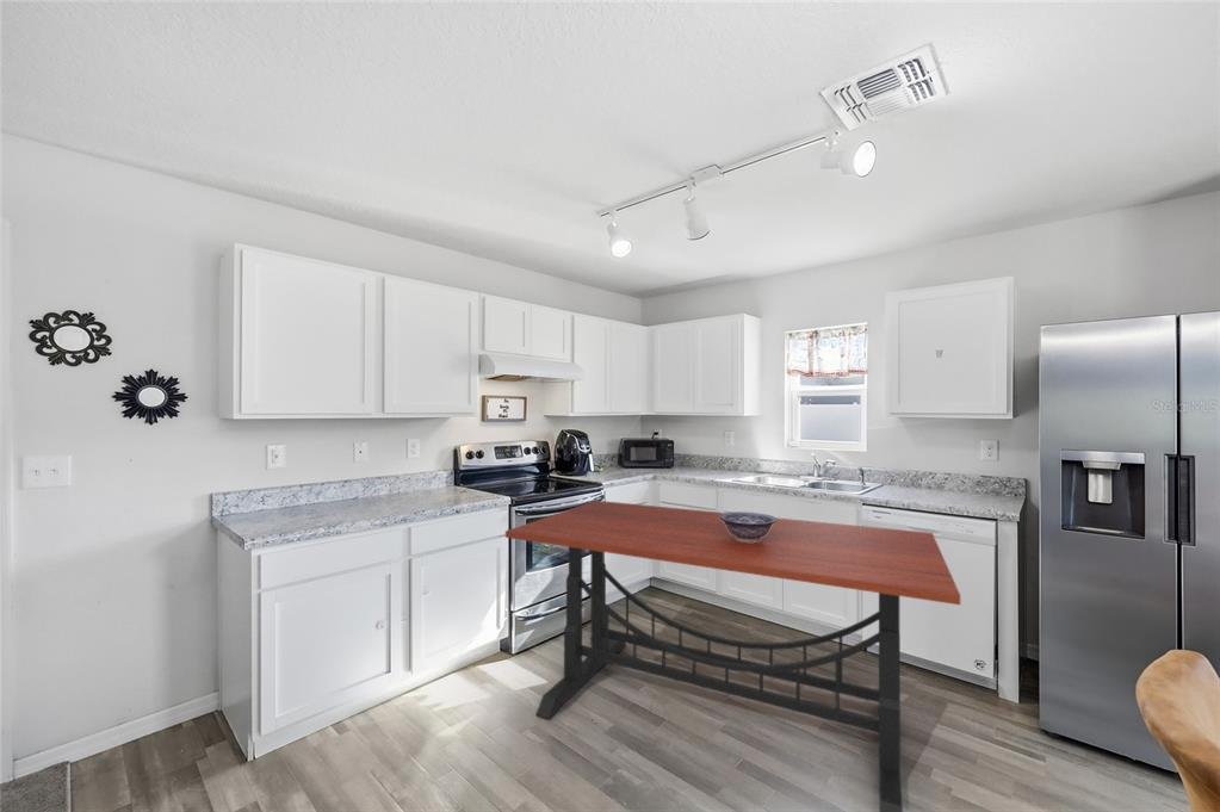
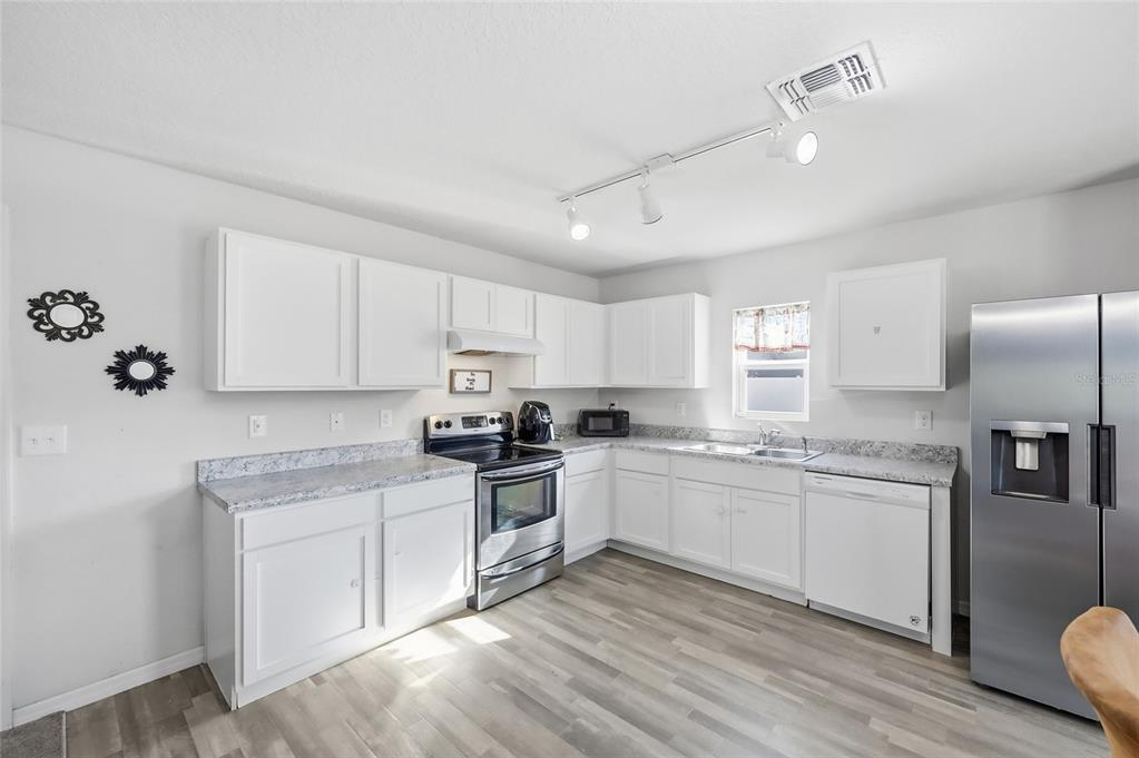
- dining table [504,500,961,812]
- decorative bowl [719,510,778,543]
